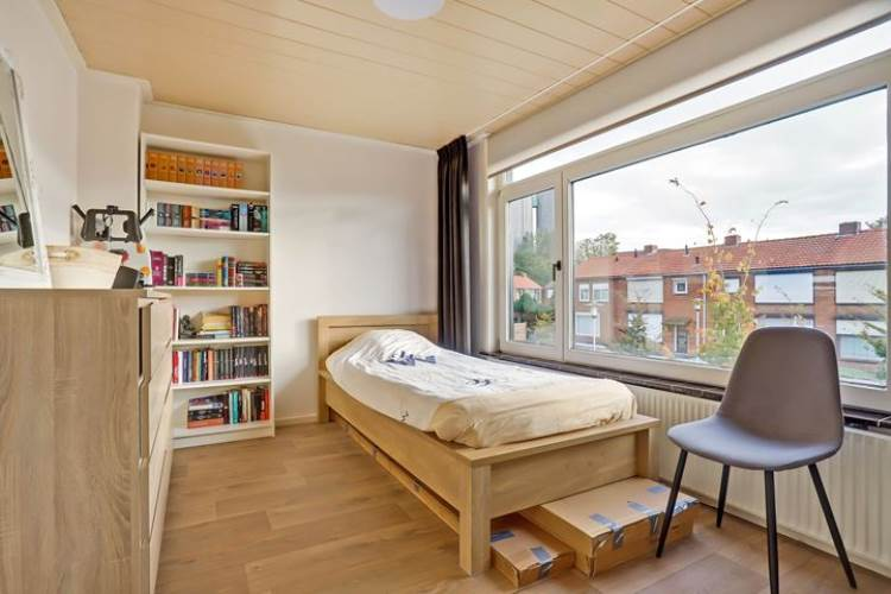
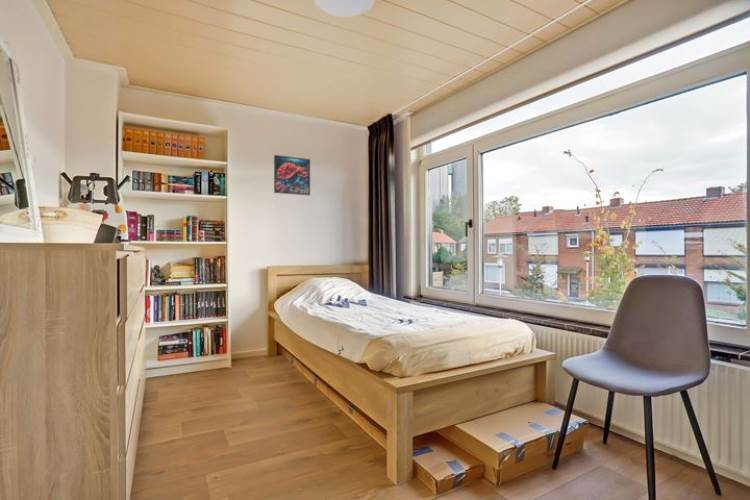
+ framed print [273,154,311,196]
